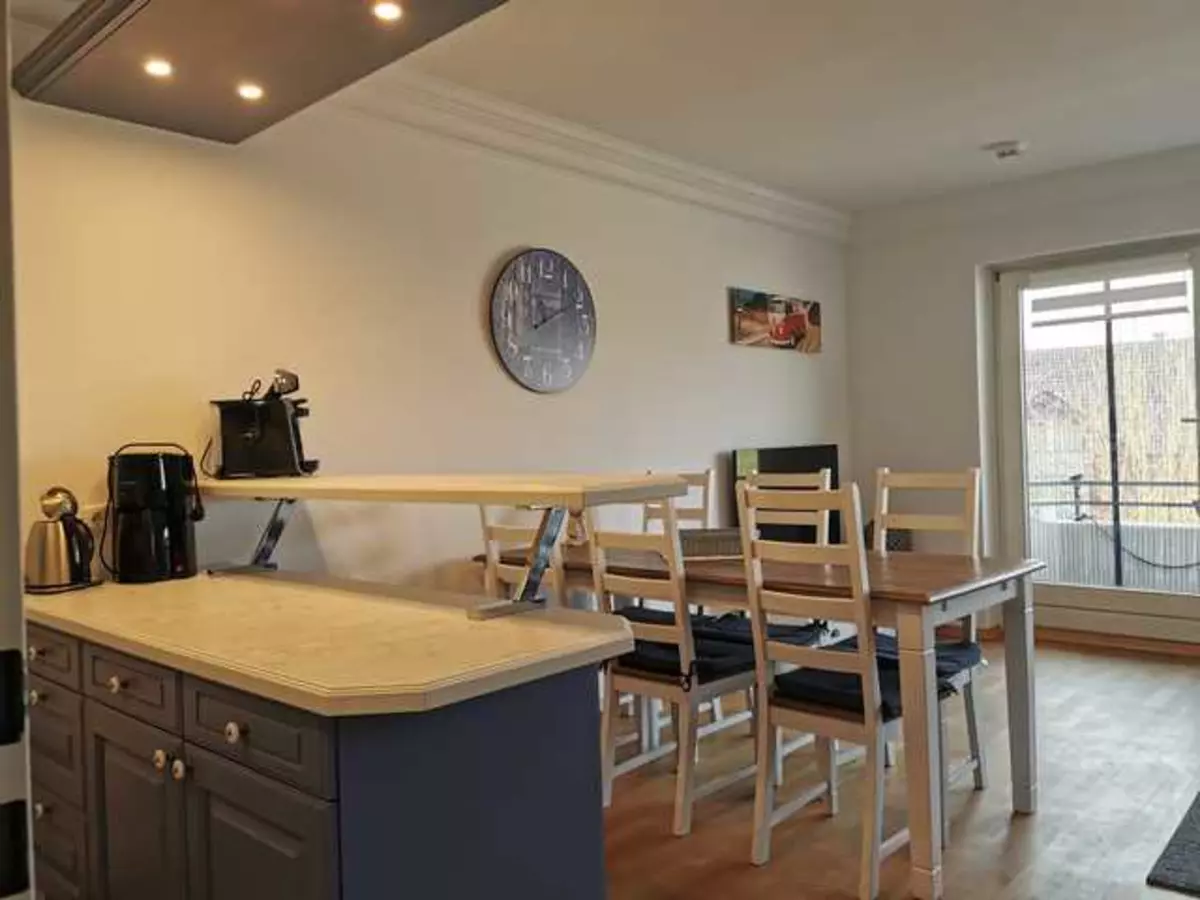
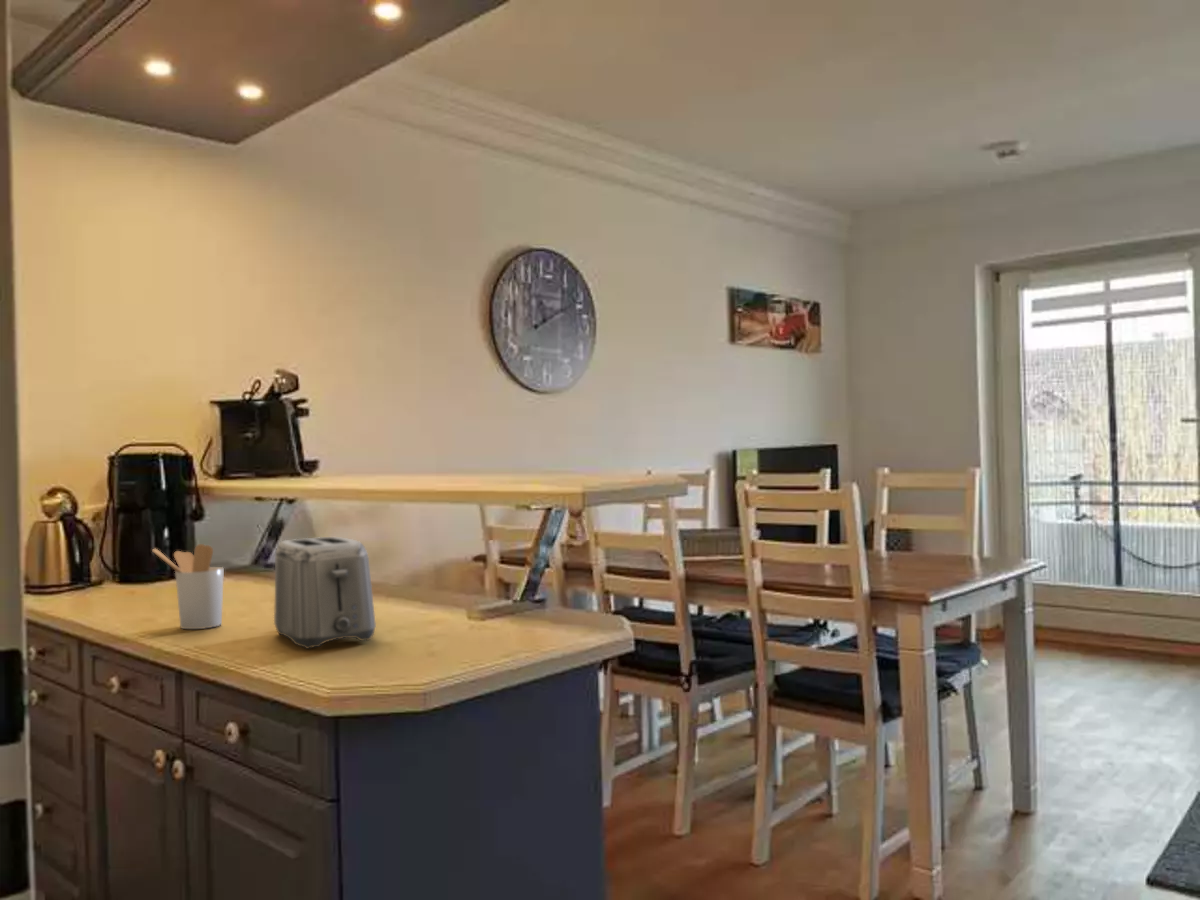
+ toaster [273,536,377,650]
+ utensil holder [151,543,225,630]
